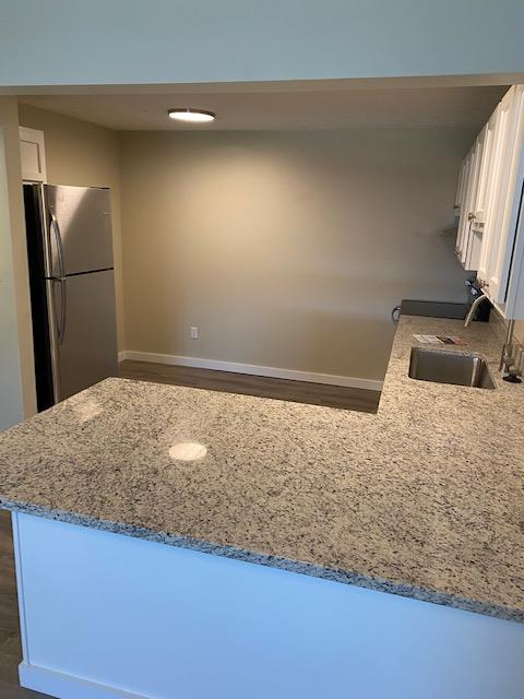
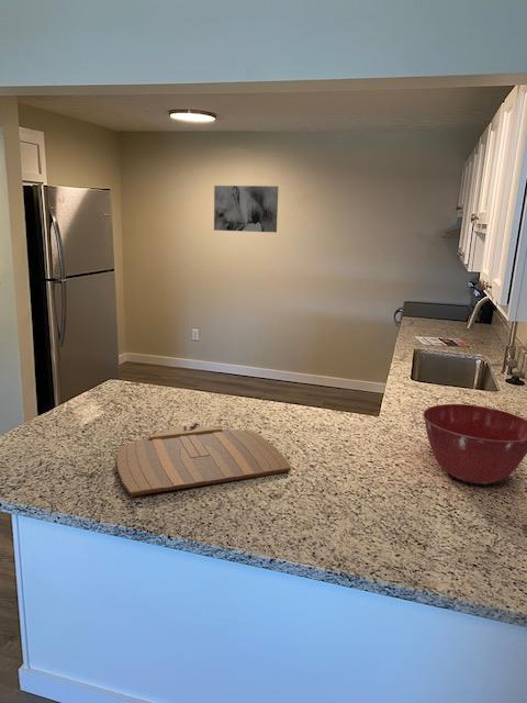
+ cutting board [115,422,292,498]
+ mixing bowl [422,403,527,486]
+ wall art [213,185,279,234]
